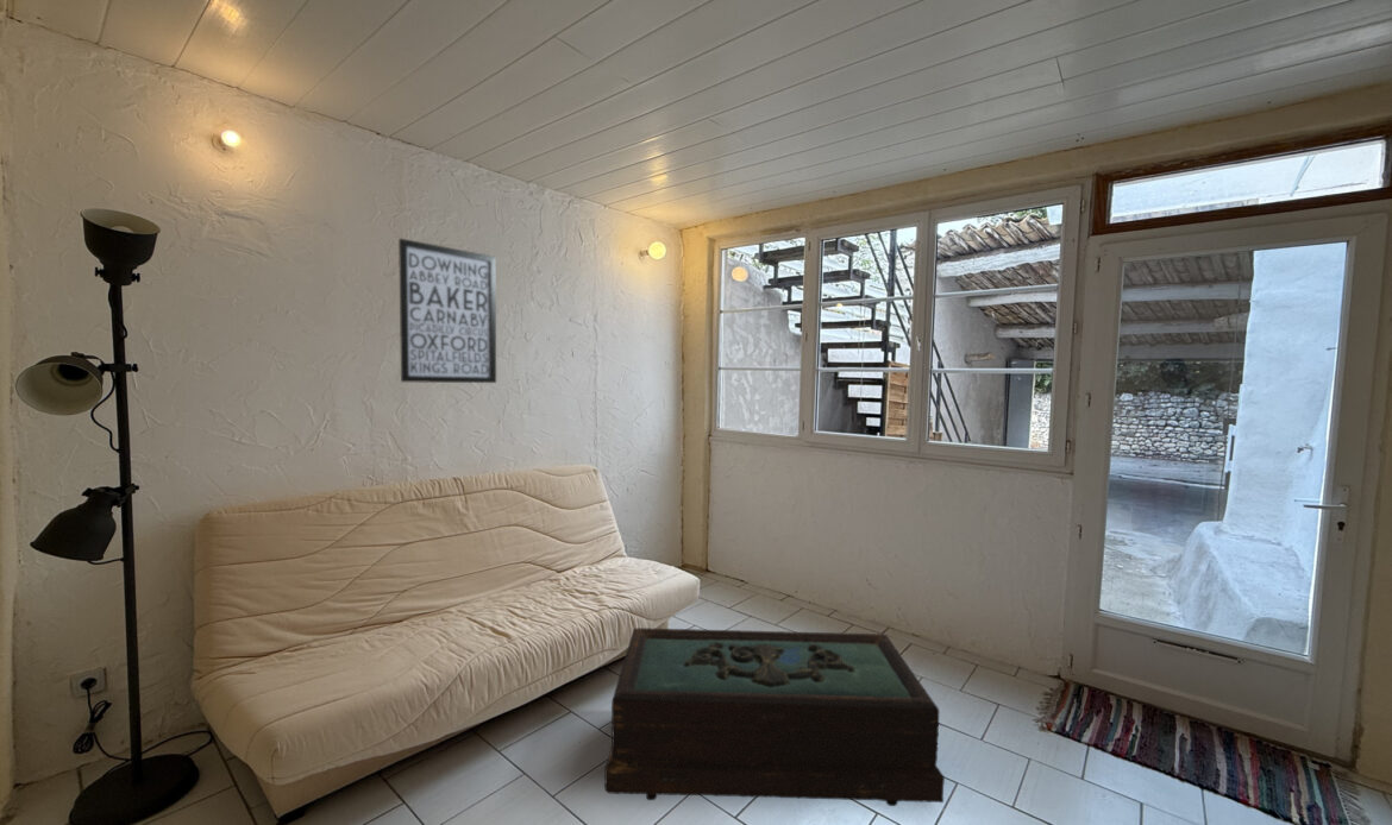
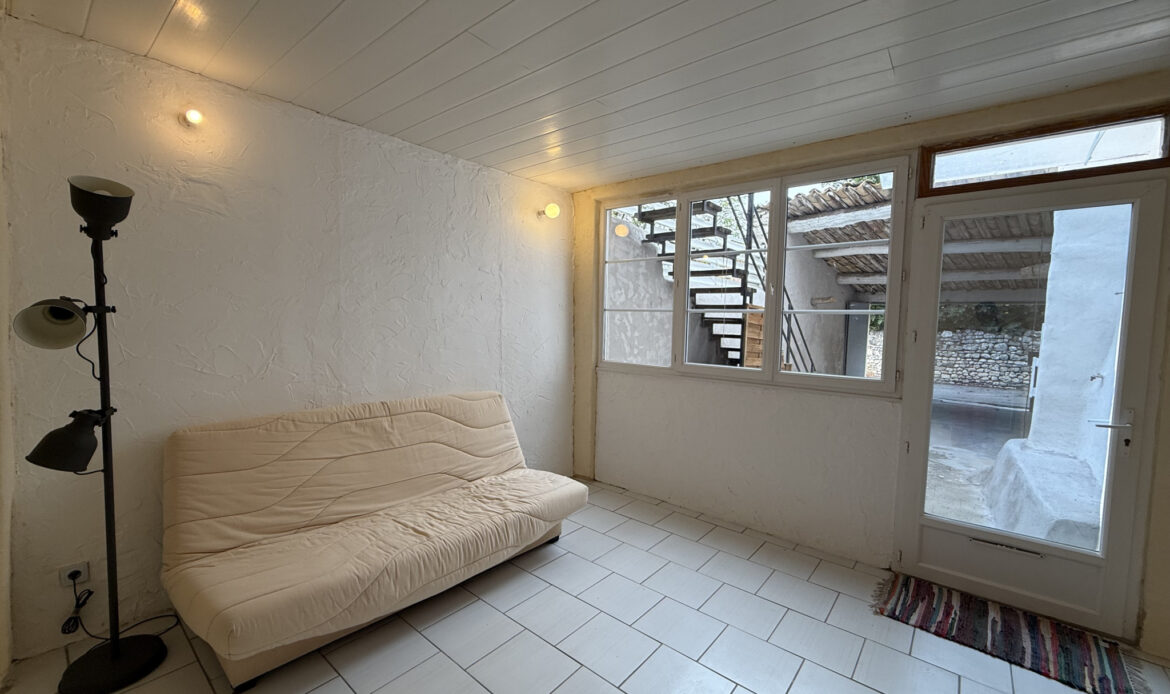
- wall art [397,238,497,384]
- coffee table [603,626,946,807]
